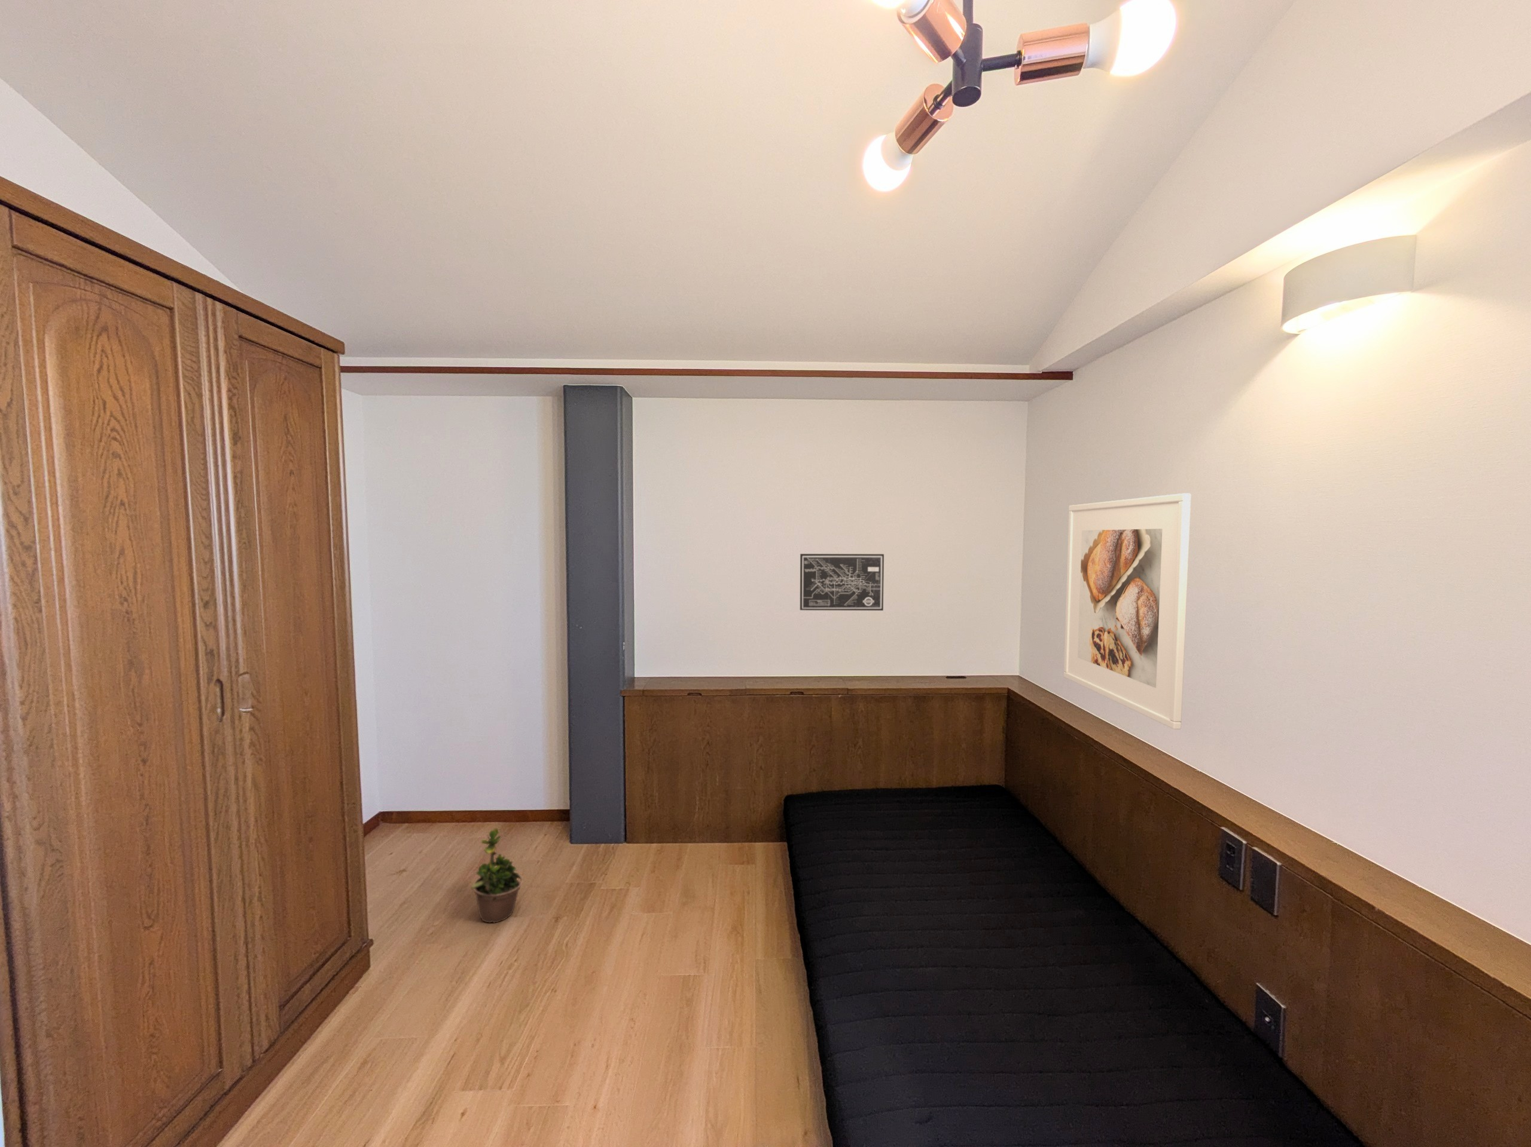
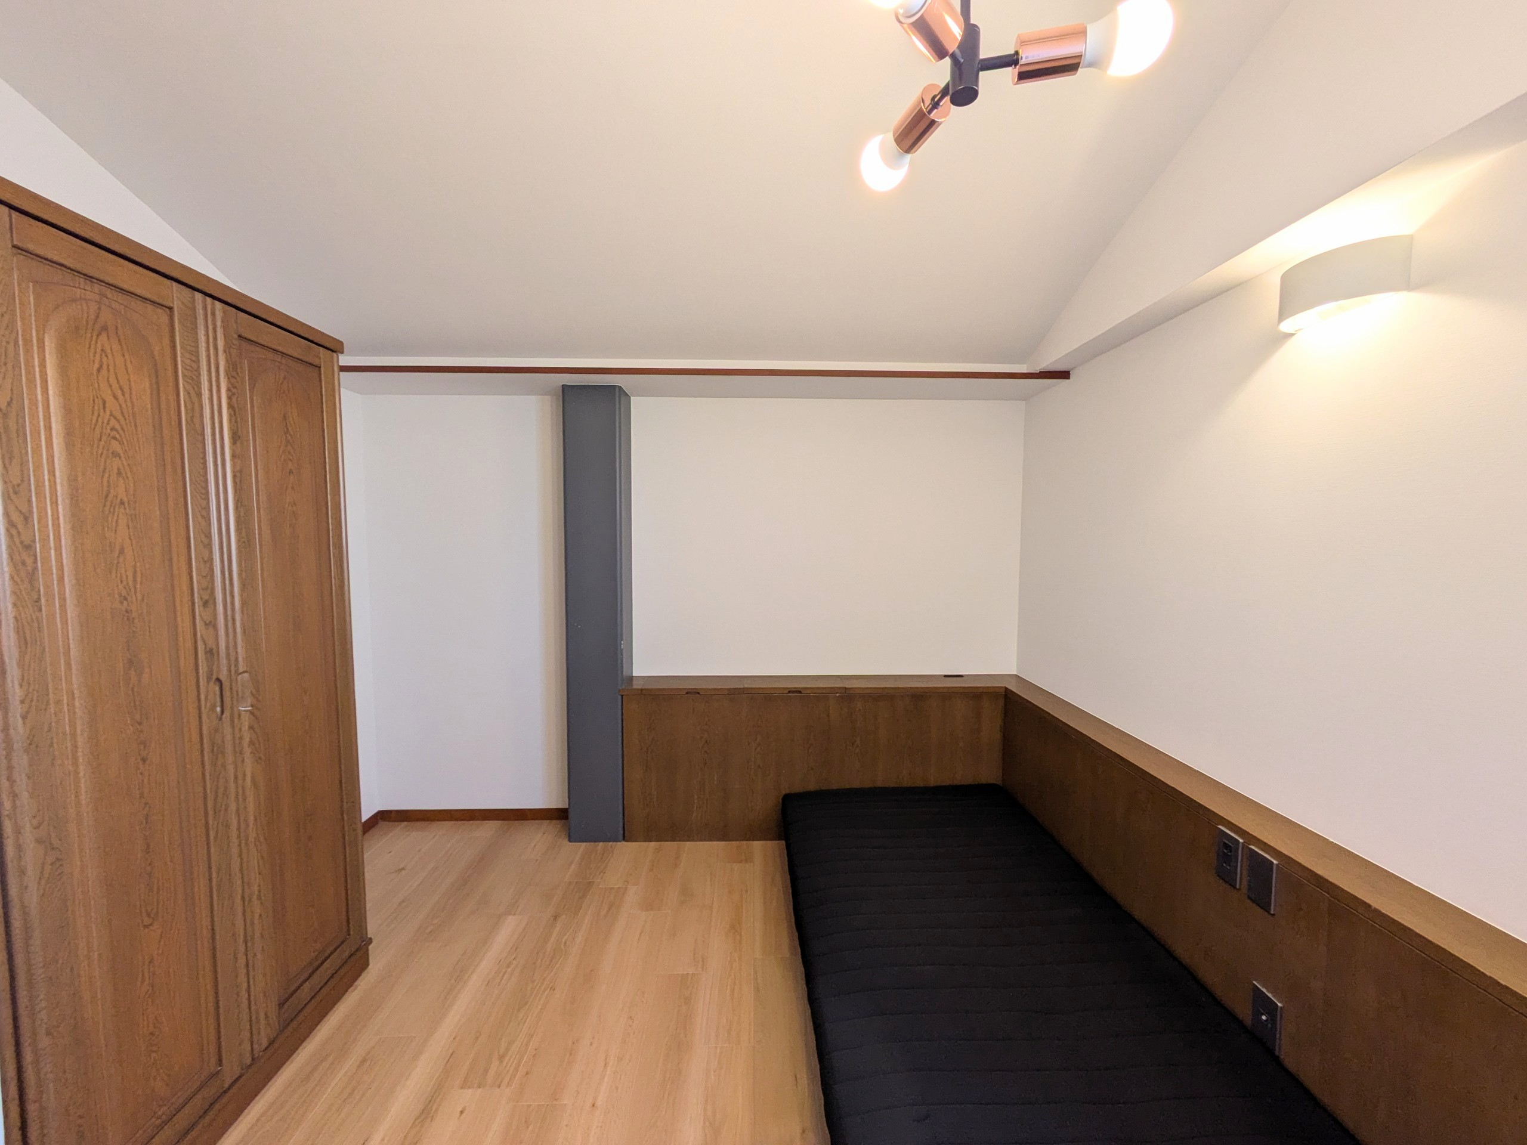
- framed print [1063,493,1191,730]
- wall art [799,553,885,611]
- potted plant [470,823,523,924]
